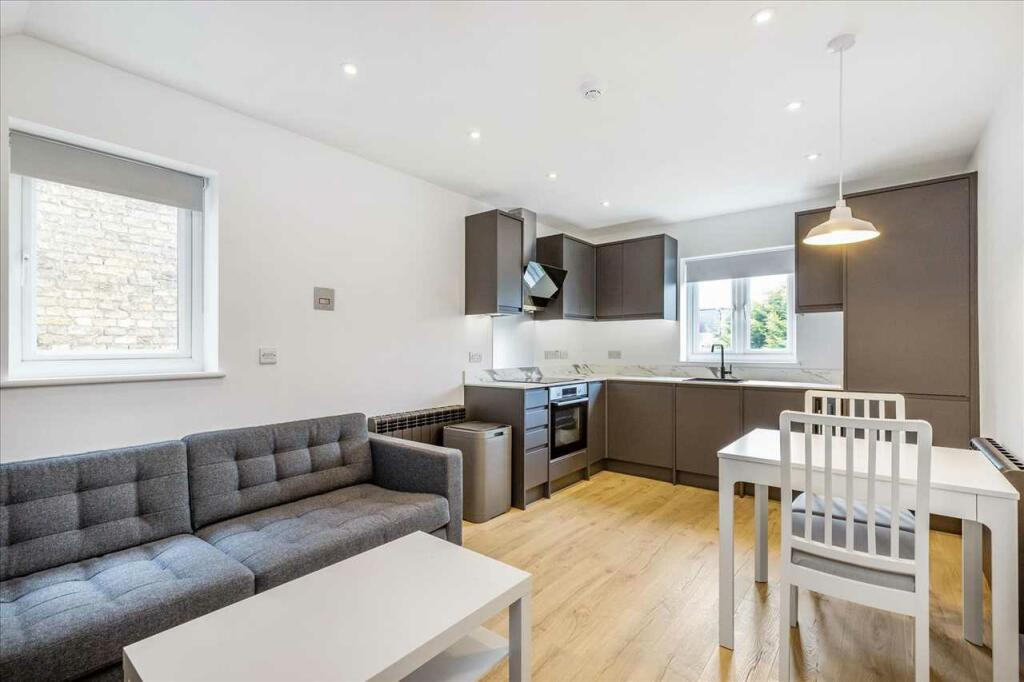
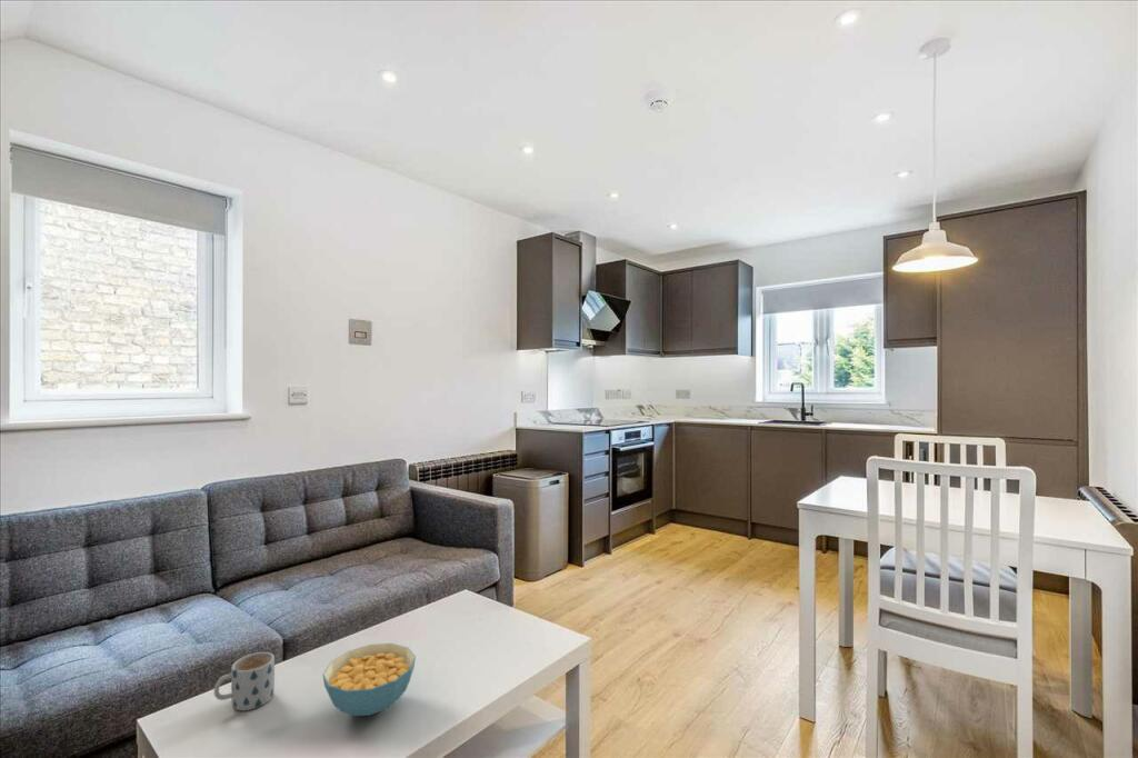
+ cereal bowl [322,642,417,717]
+ mug [213,651,276,711]
